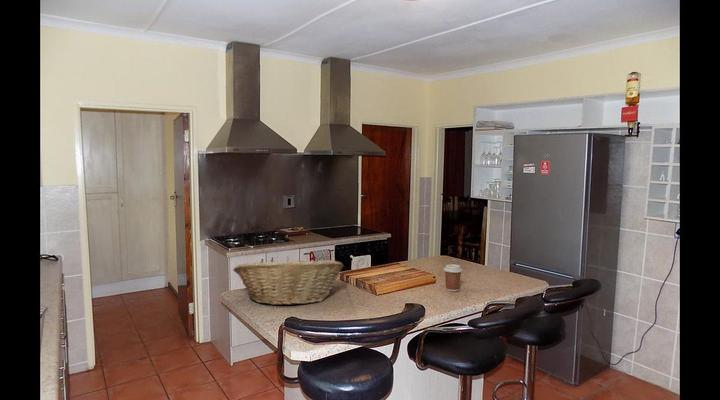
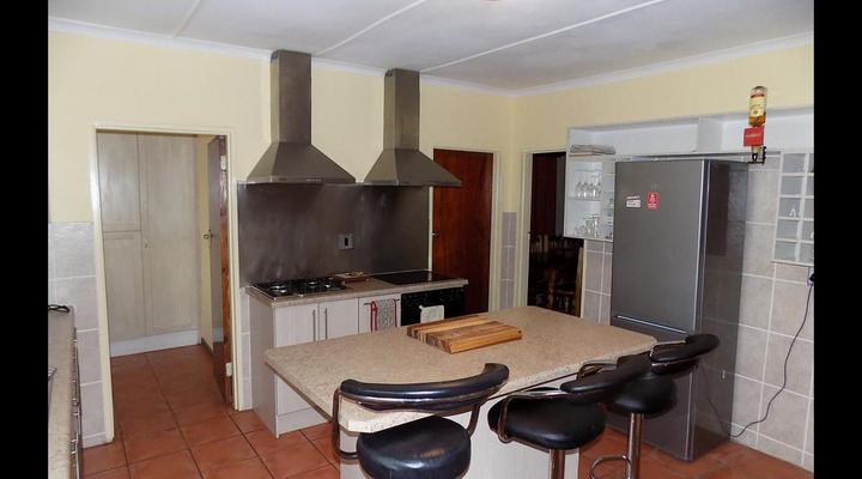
- fruit basket [232,256,344,306]
- coffee cup [443,263,463,292]
